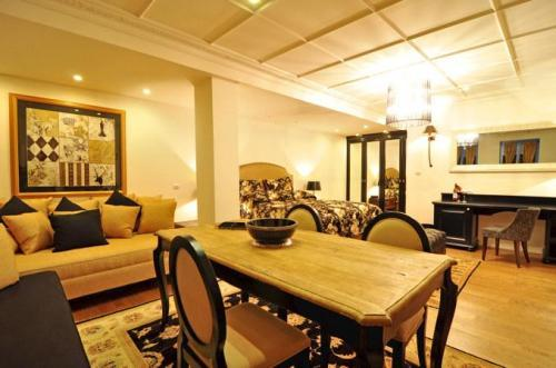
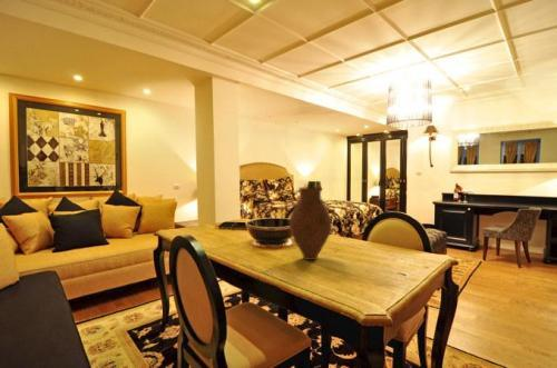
+ vase [289,187,333,261]
